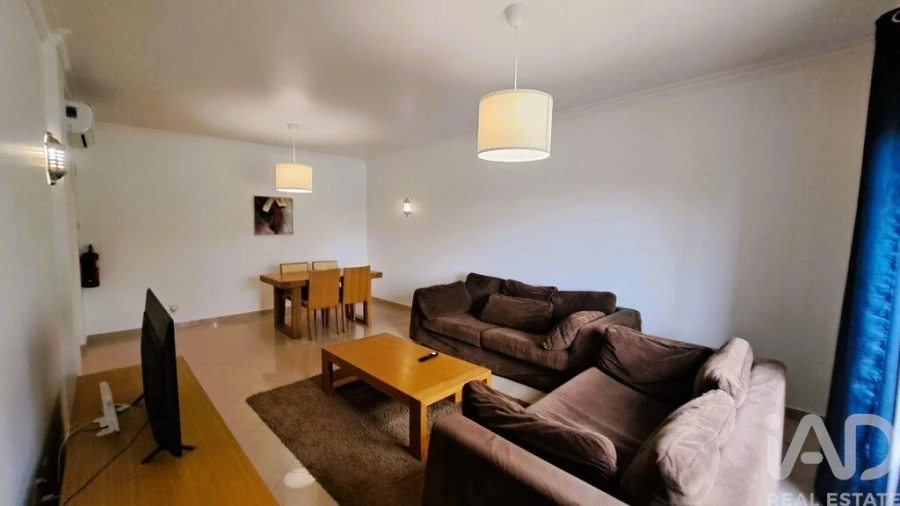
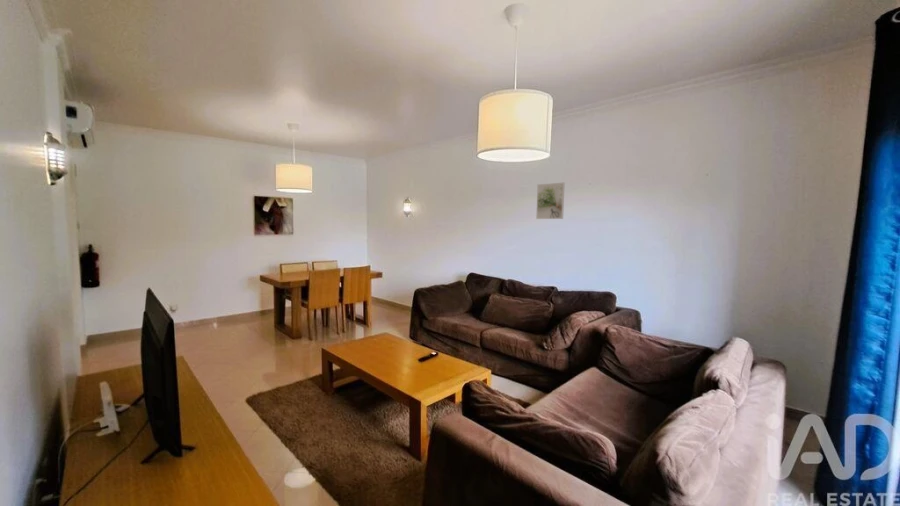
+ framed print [535,182,566,220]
